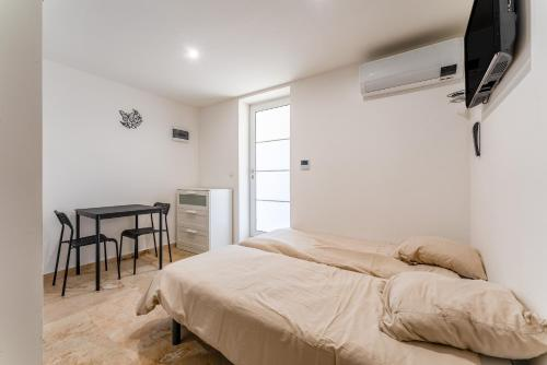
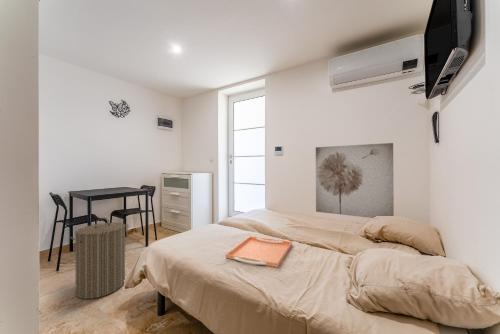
+ serving tray [225,235,293,269]
+ wall art [315,142,395,219]
+ laundry hamper [69,217,129,300]
